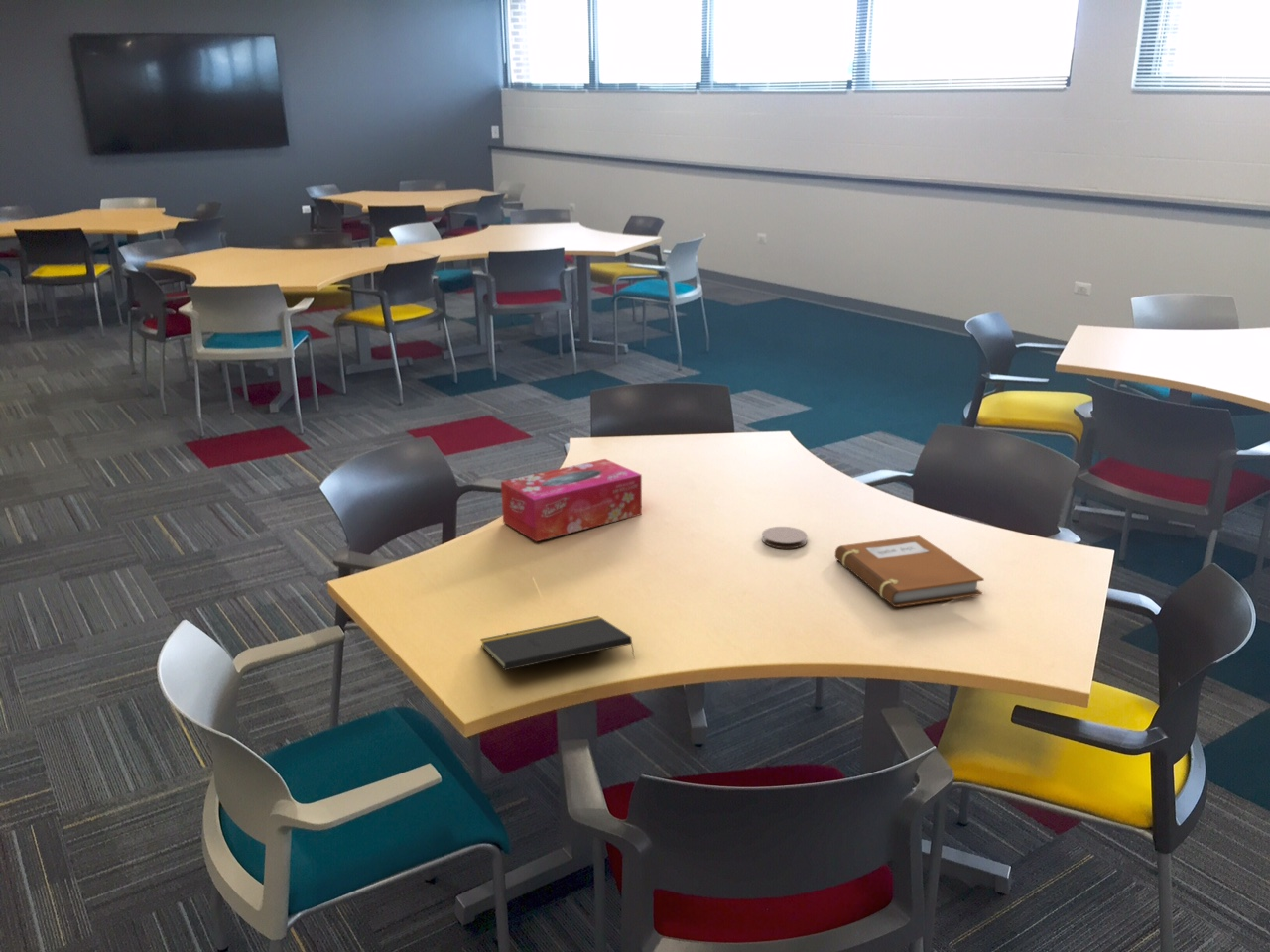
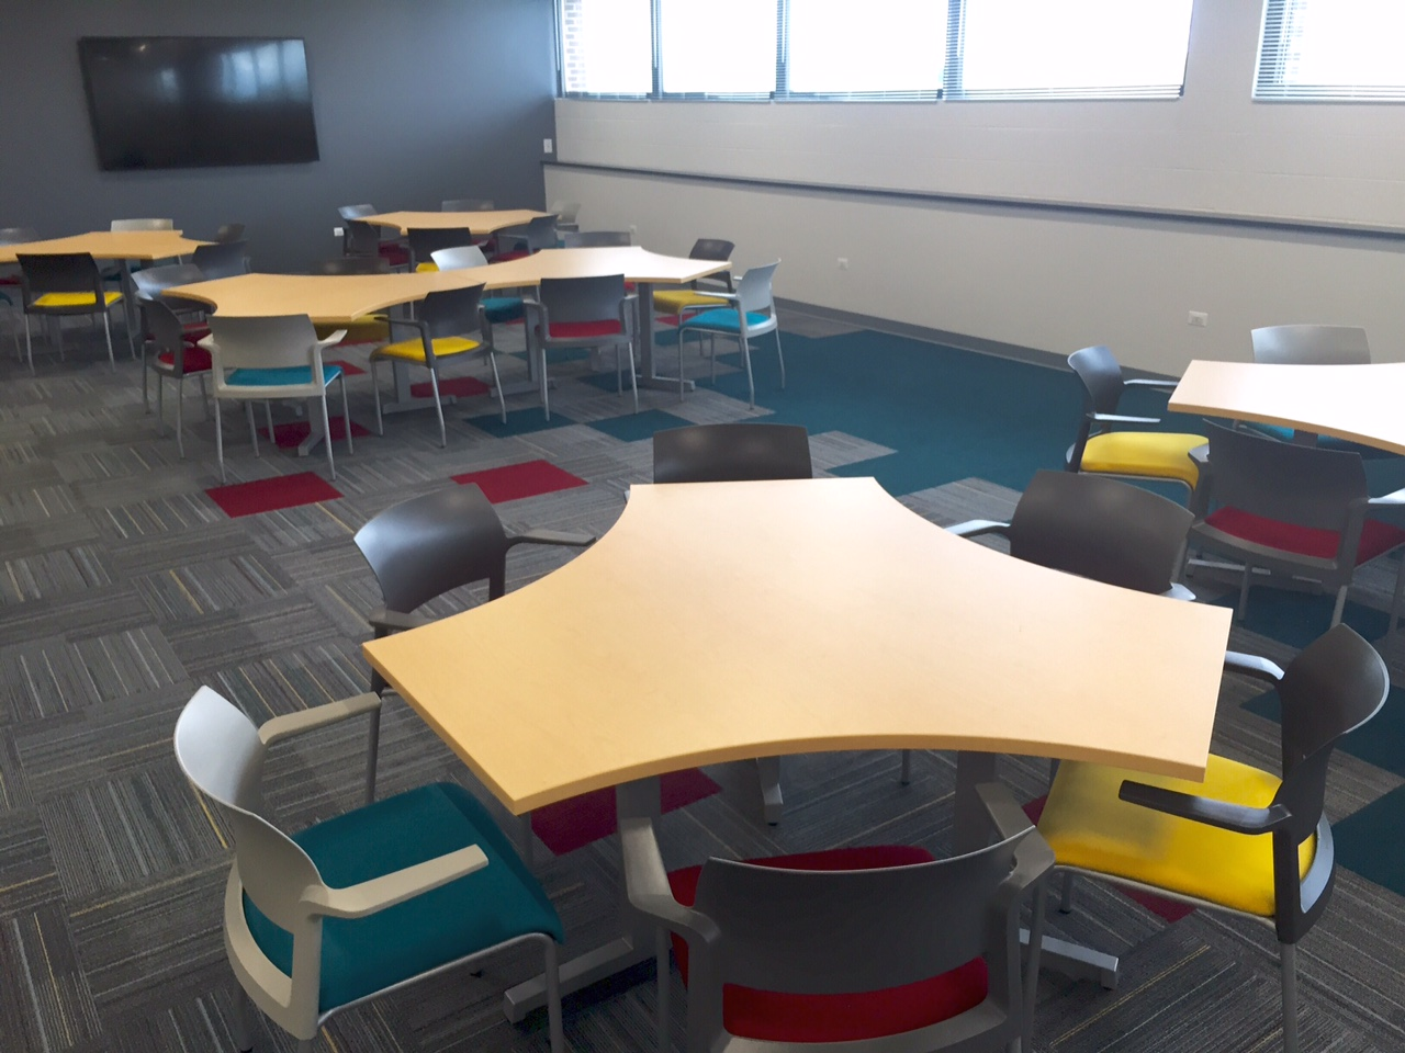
- tissue box [500,458,643,542]
- coaster [761,526,809,550]
- notepad [479,615,636,671]
- notebook [834,535,985,608]
